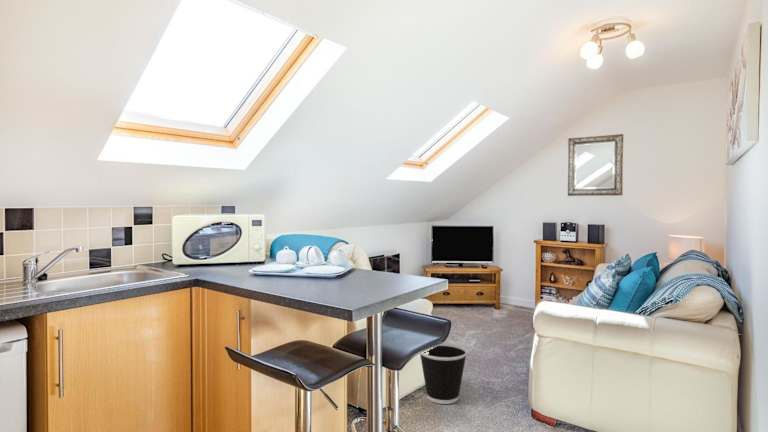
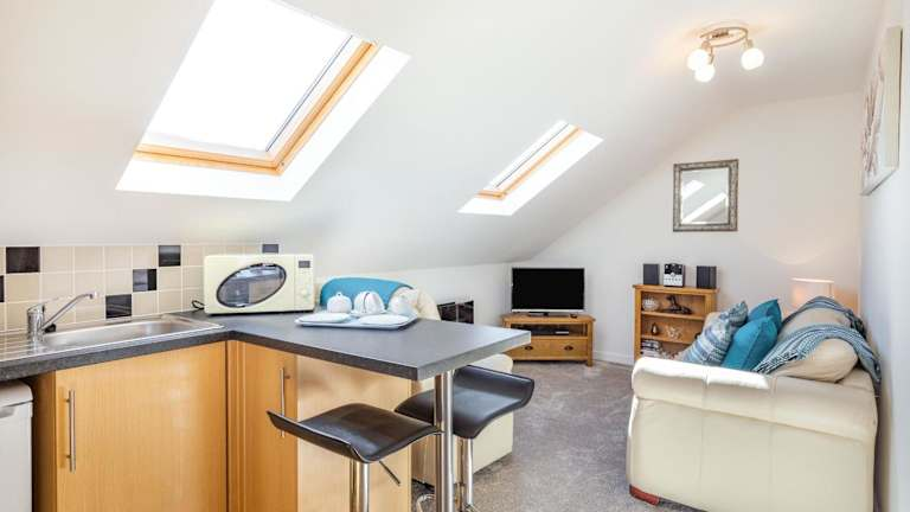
- wastebasket [419,342,468,405]
